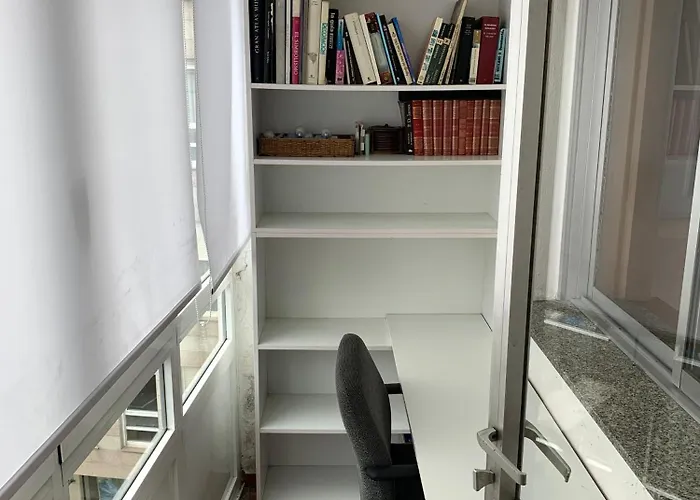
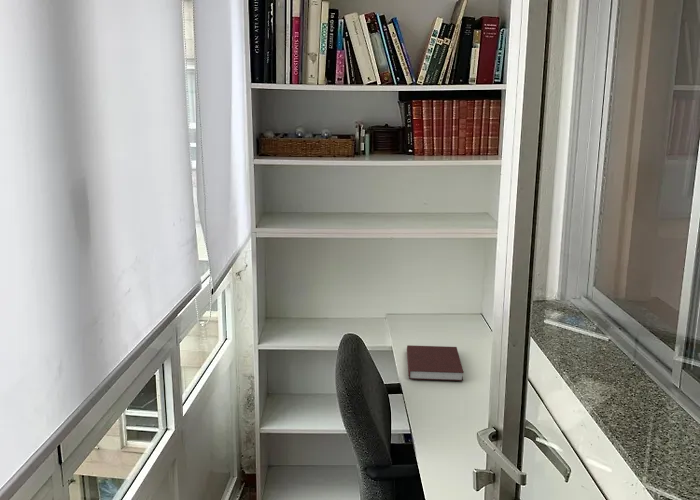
+ notebook [406,344,465,382]
